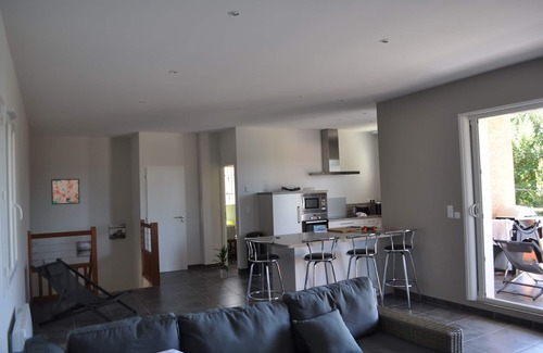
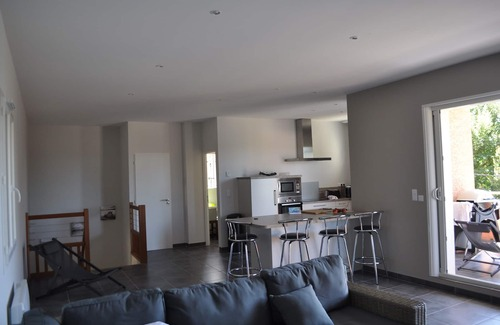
- indoor plant [212,243,236,279]
- wall art [50,178,80,205]
